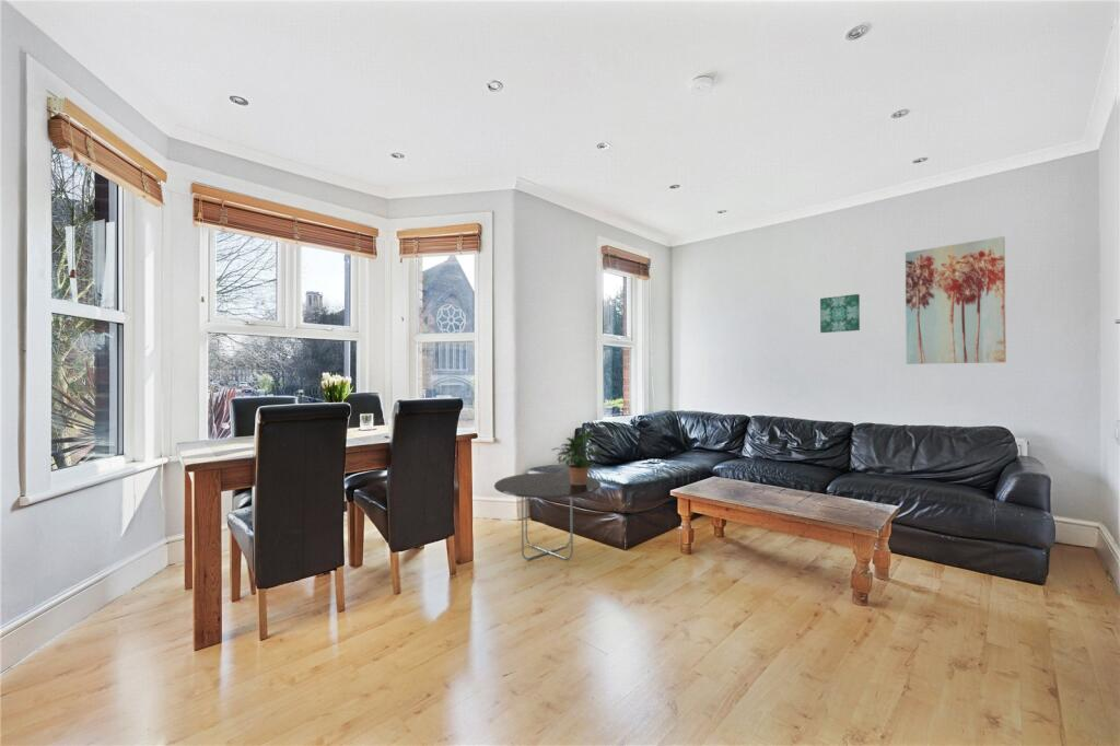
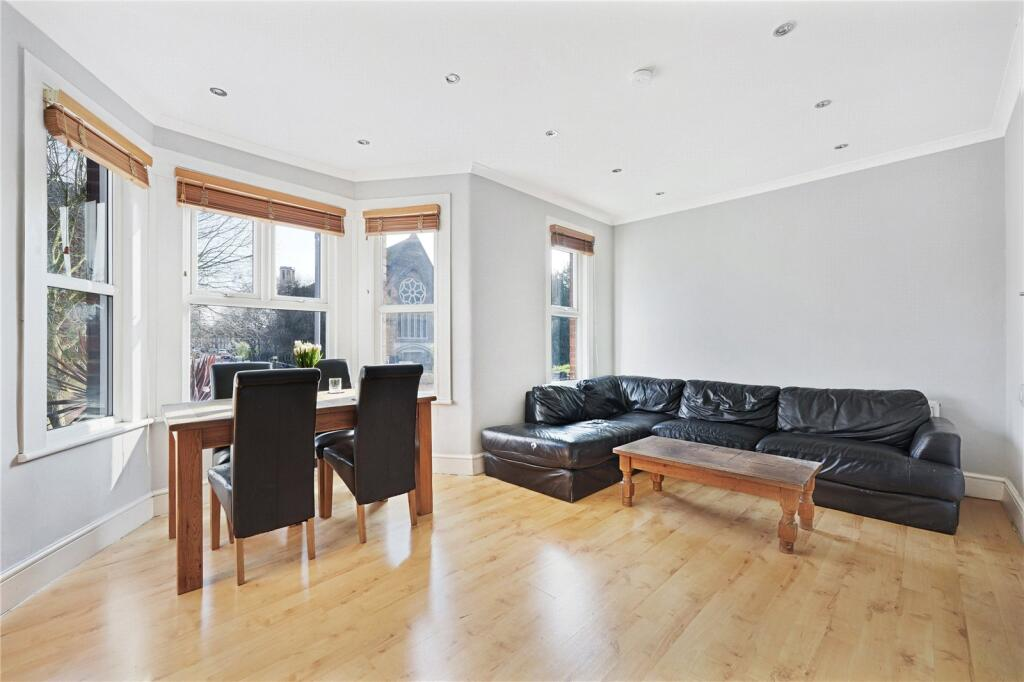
- side table [493,471,602,561]
- wall art [905,235,1007,365]
- wall art [819,293,861,334]
- potted plant [550,430,605,485]
